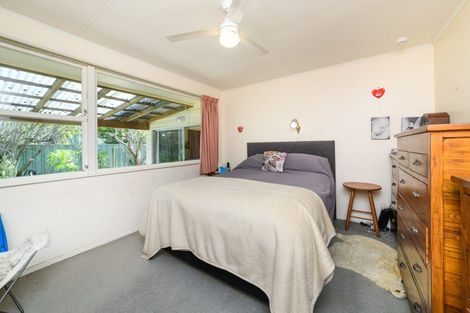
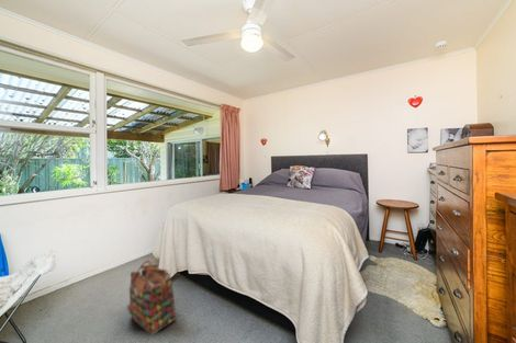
+ backpack [126,259,177,335]
